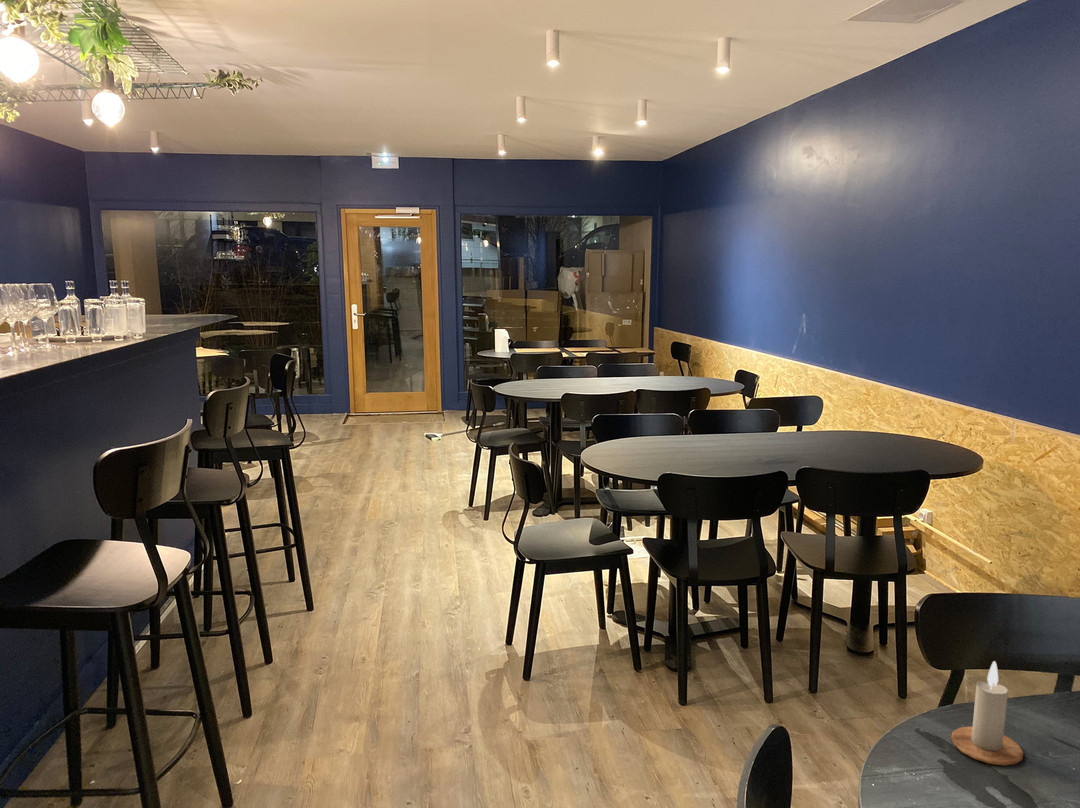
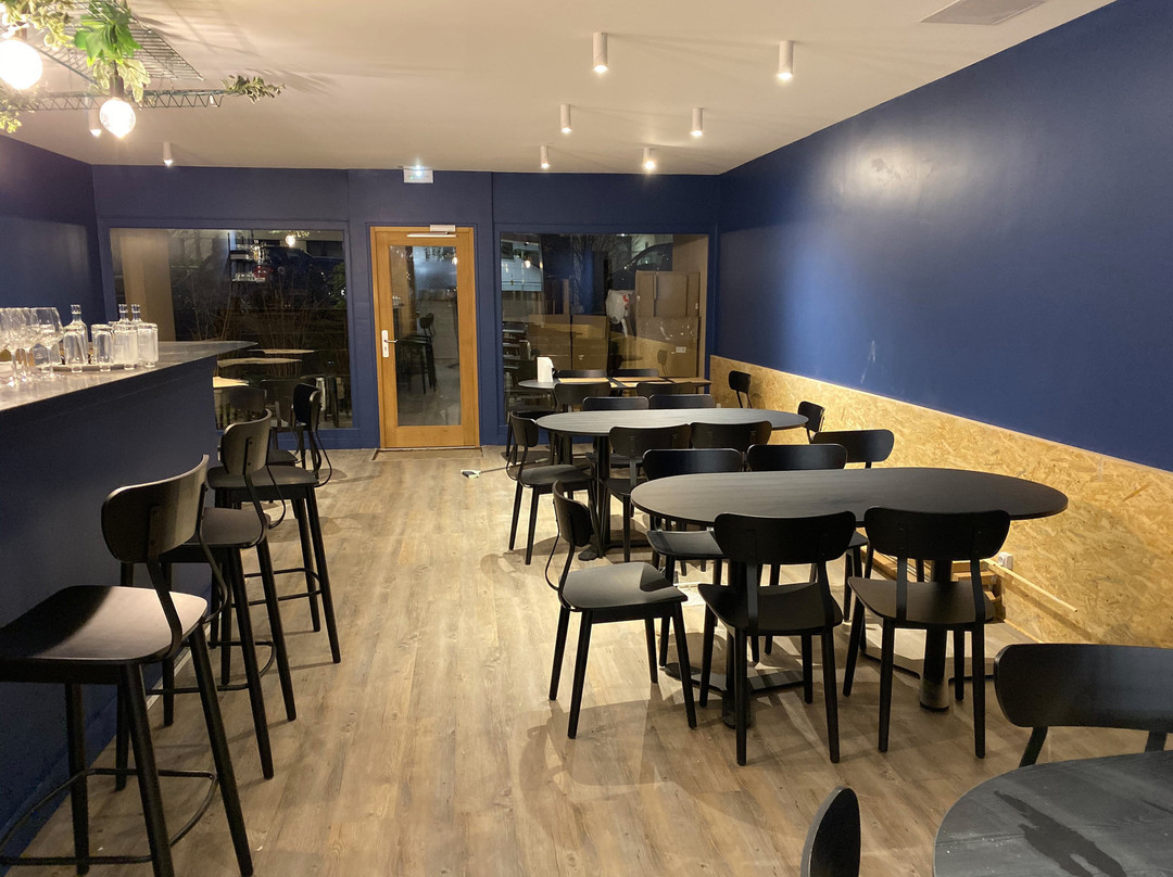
- candle [950,660,1024,766]
